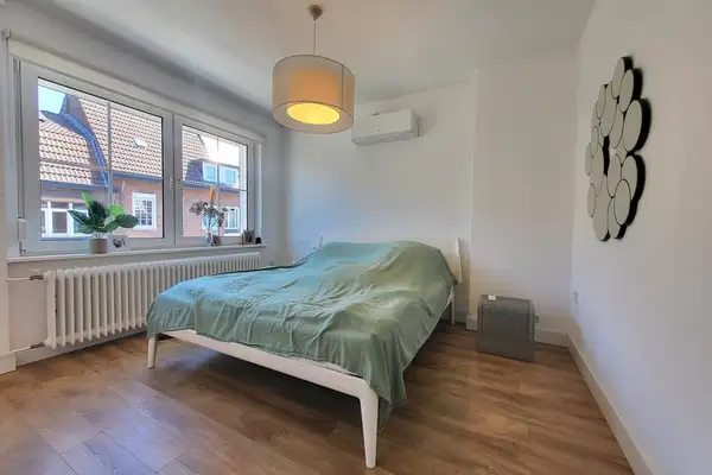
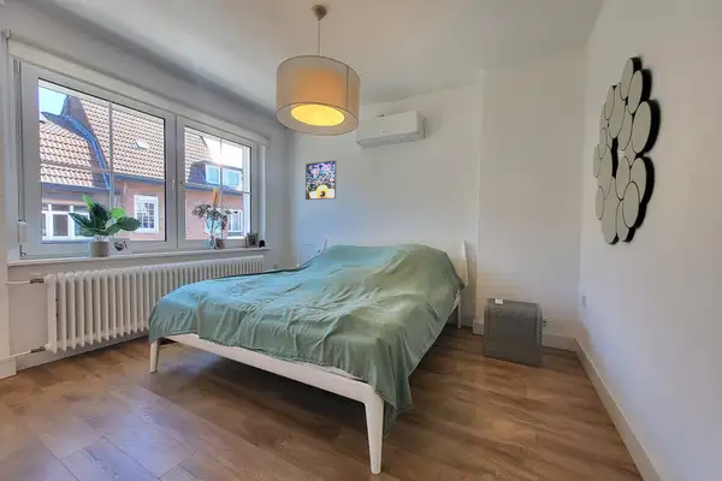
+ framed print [304,159,337,201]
